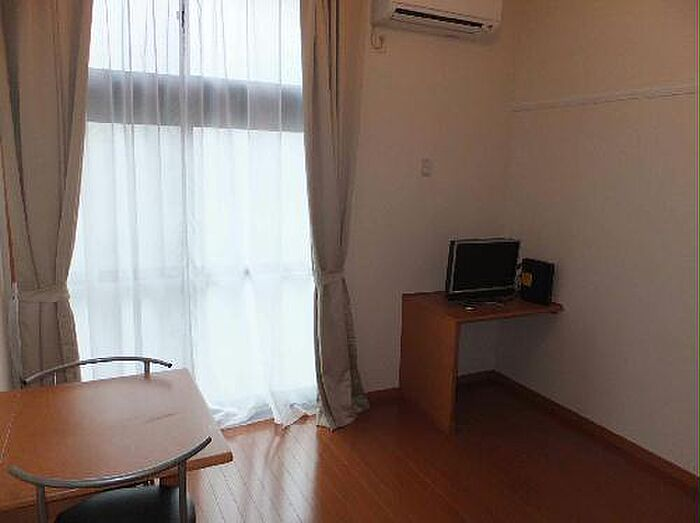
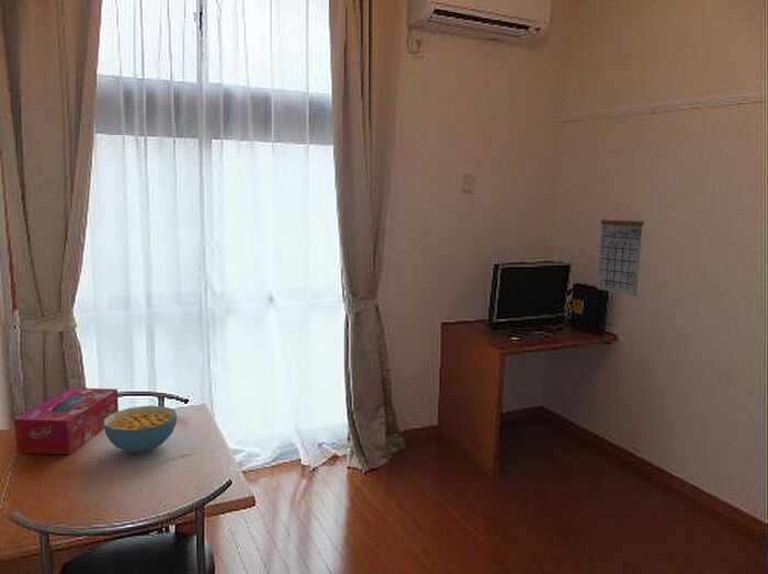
+ tissue box [13,386,120,455]
+ calendar [597,203,645,296]
+ cereal bowl [104,405,178,454]
